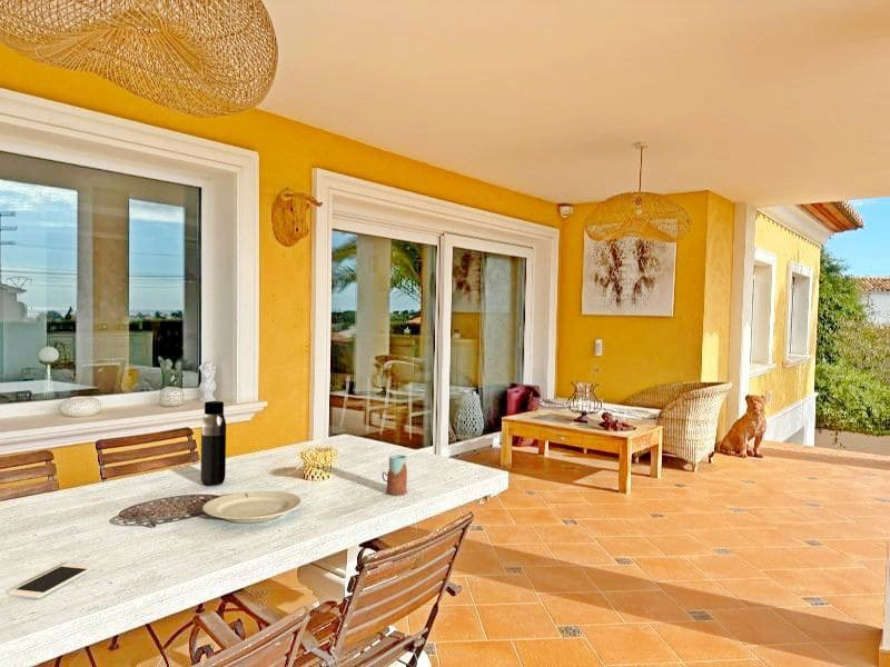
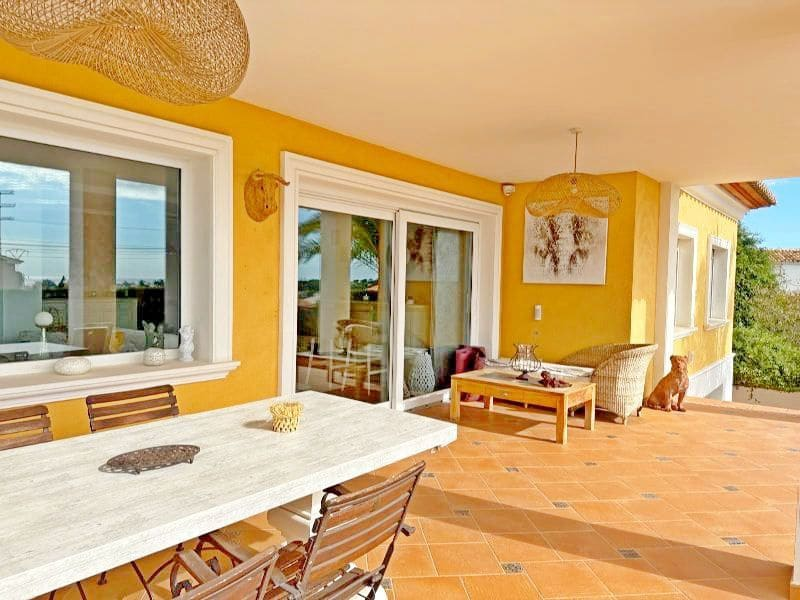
- water bottle [200,400,227,487]
- cell phone [8,563,96,599]
- chinaware [201,490,303,524]
- drinking glass [382,454,408,496]
